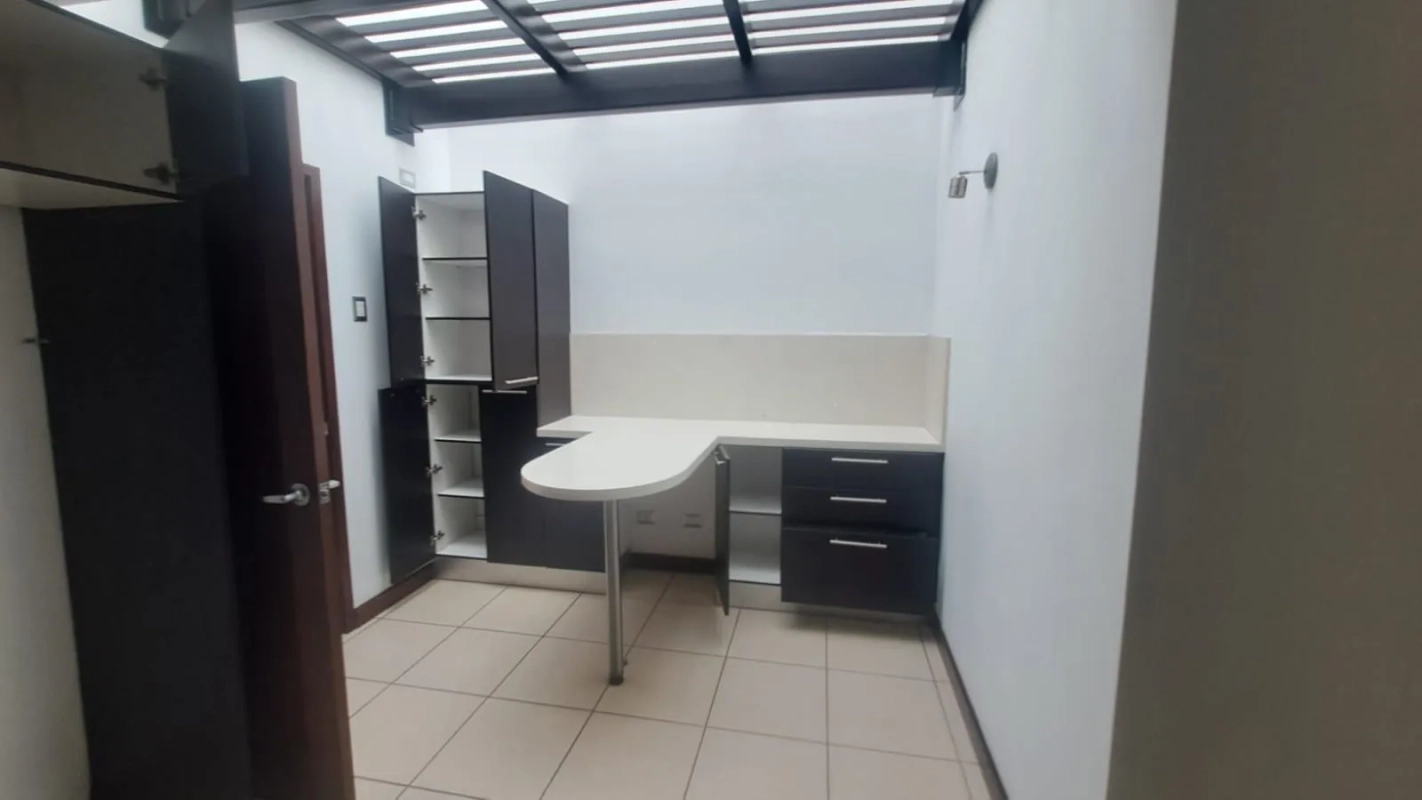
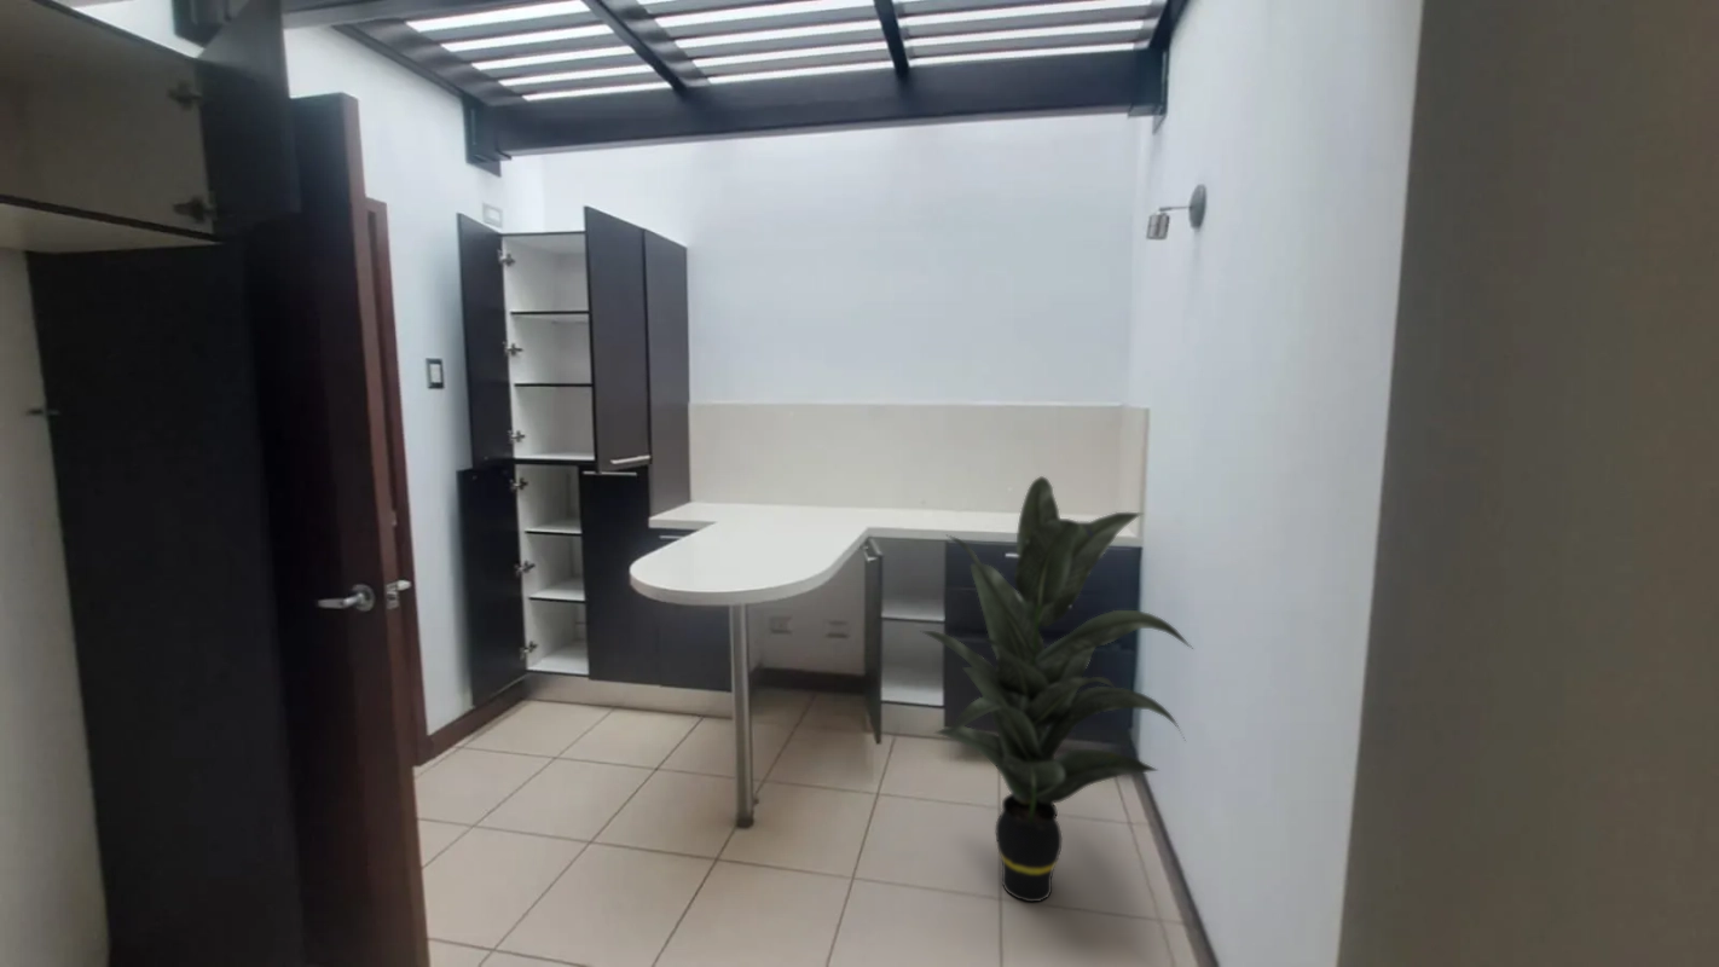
+ indoor plant [920,475,1196,903]
